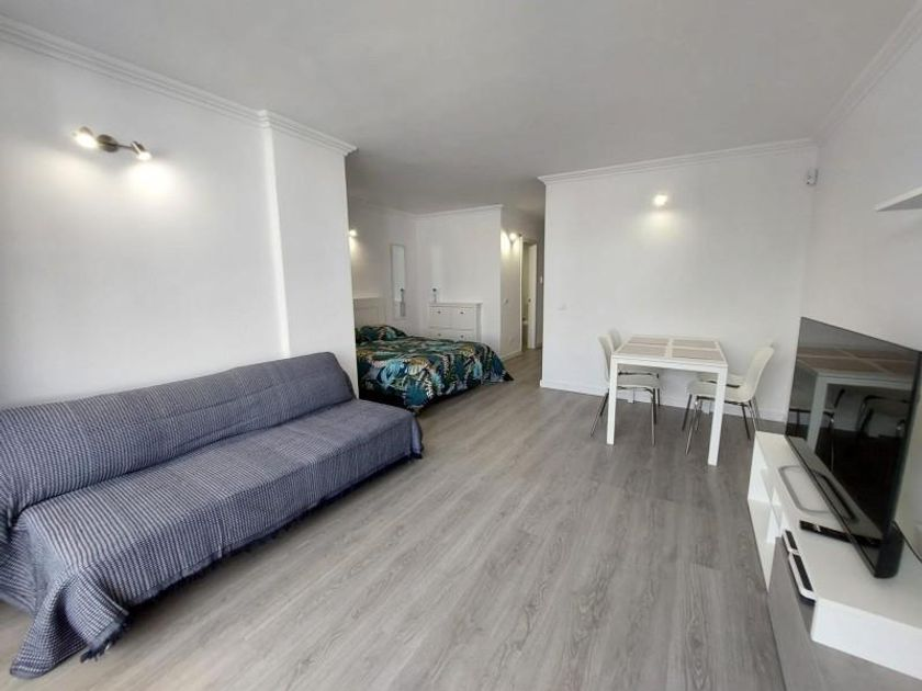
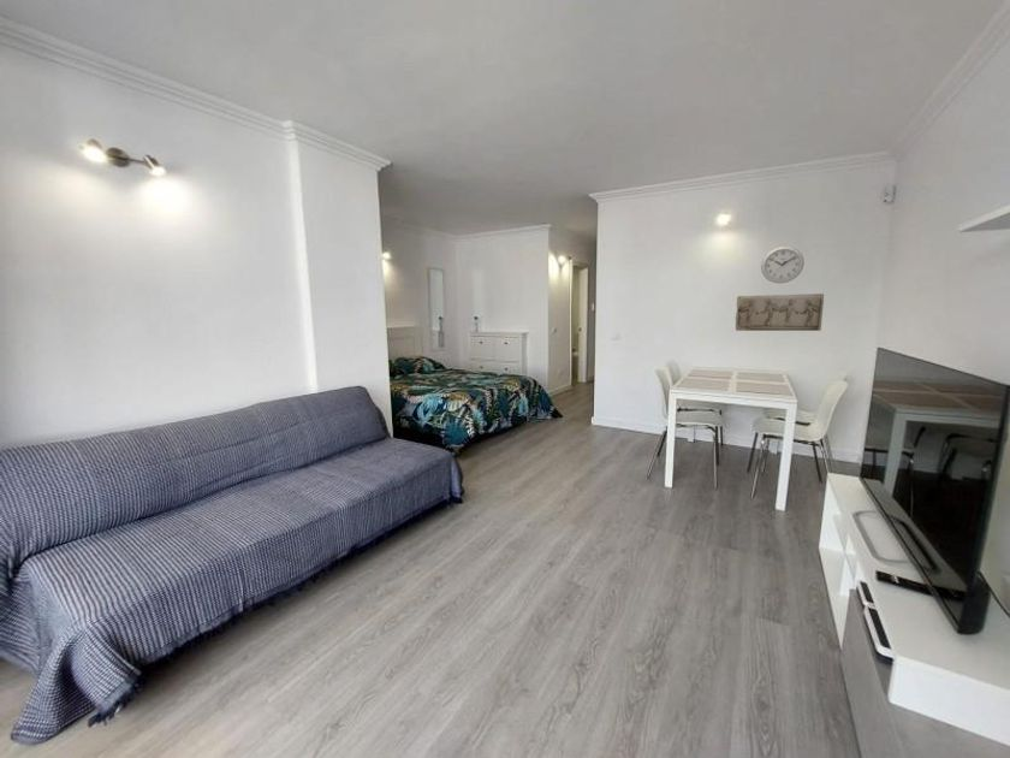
+ relief sculpture [735,292,825,332]
+ wall clock [760,245,806,284]
